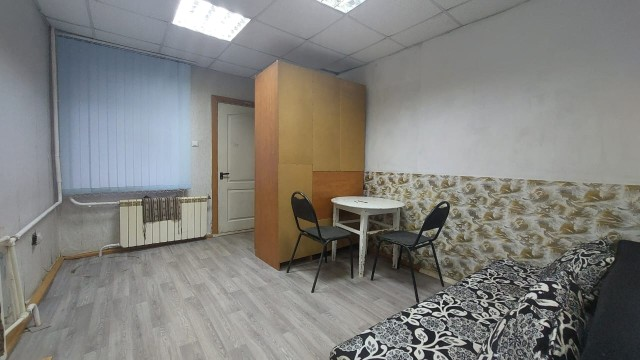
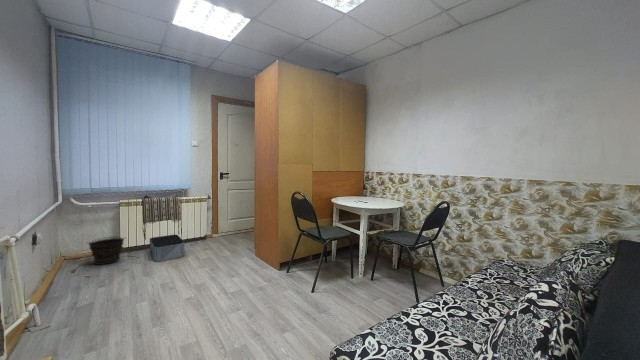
+ bucket [86,236,126,266]
+ storage bin [149,234,185,262]
